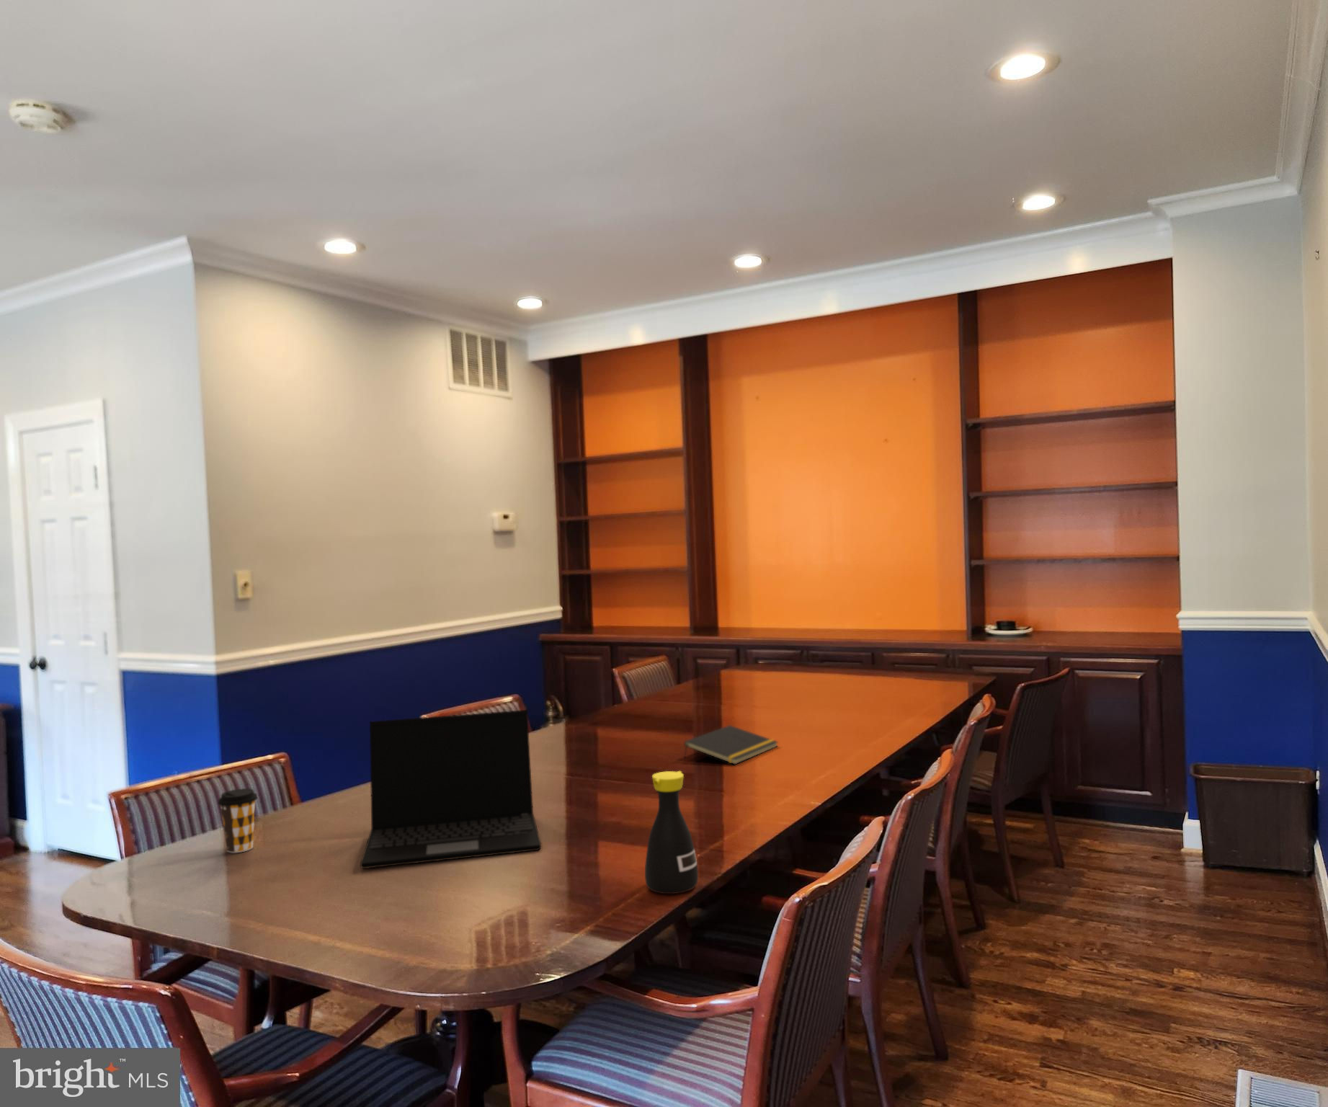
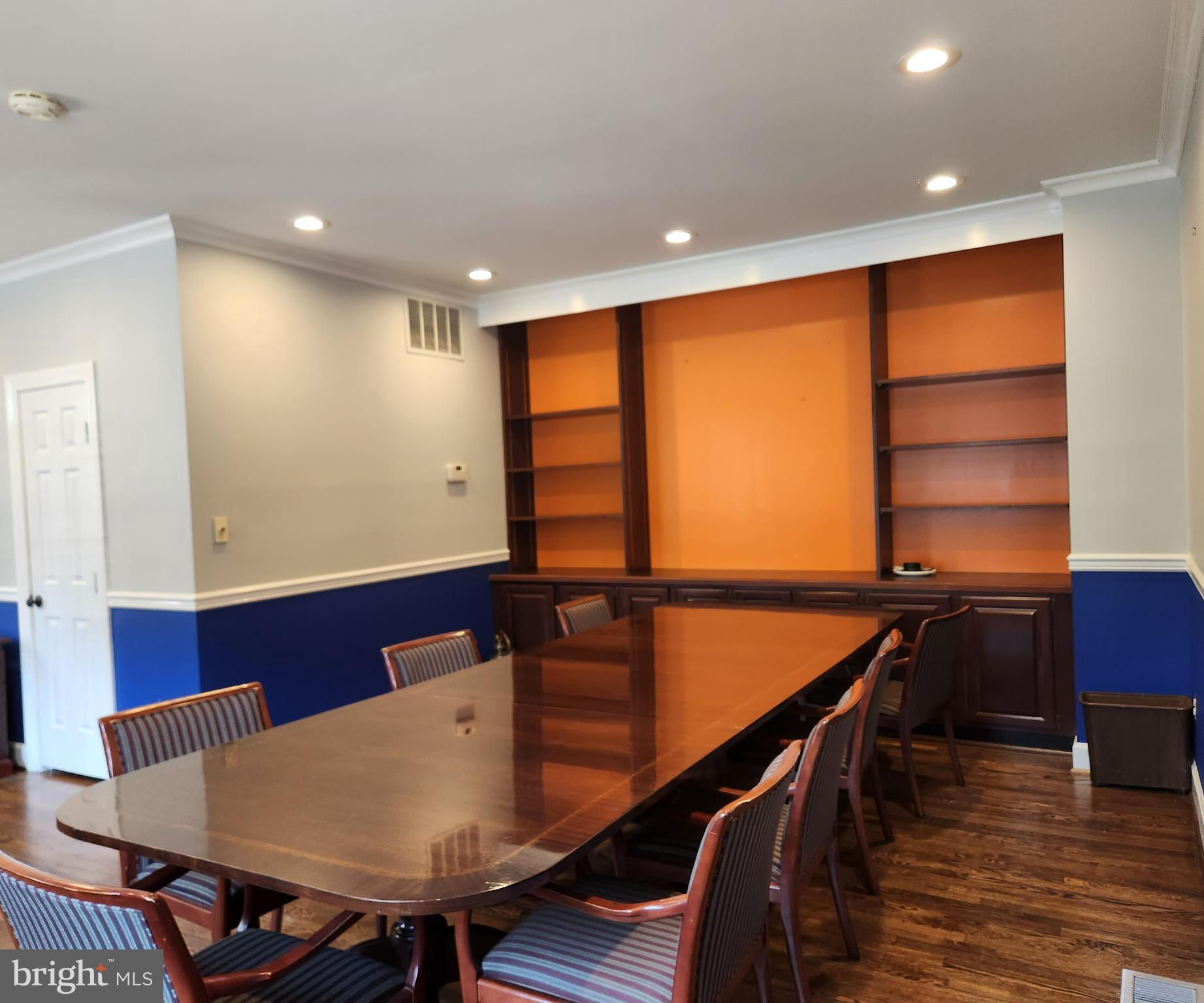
- bottle [644,770,699,894]
- laptop [360,710,542,870]
- notepad [683,724,779,765]
- coffee cup [217,788,259,853]
